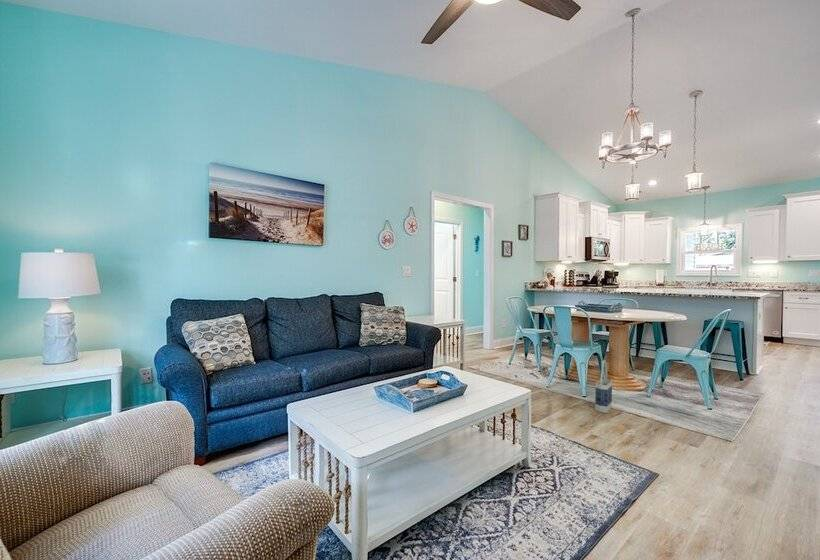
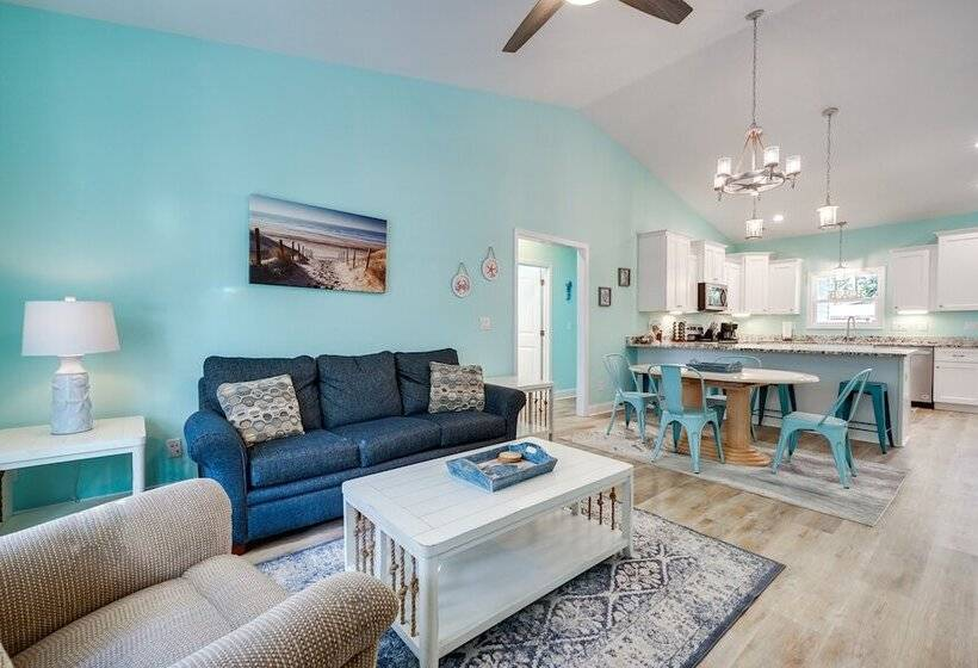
- bag [594,359,613,414]
